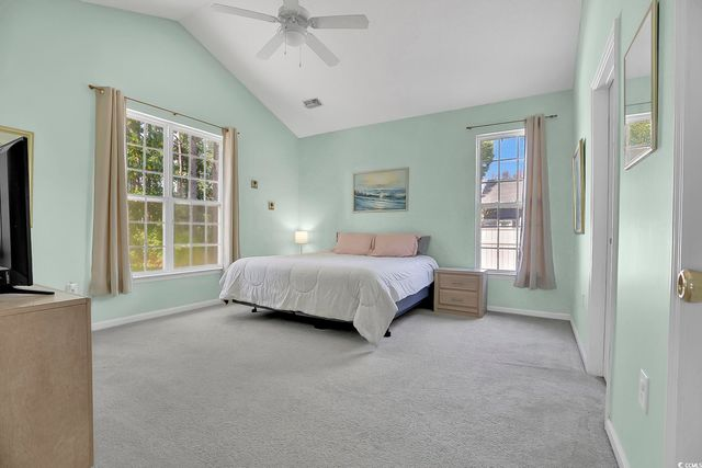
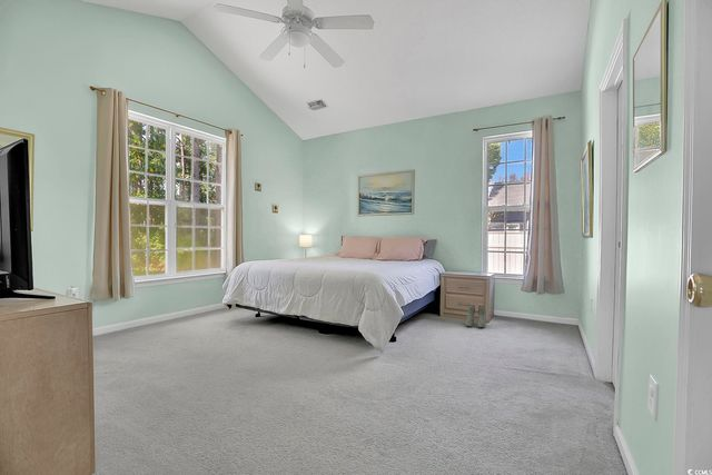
+ boots [465,304,487,328]
